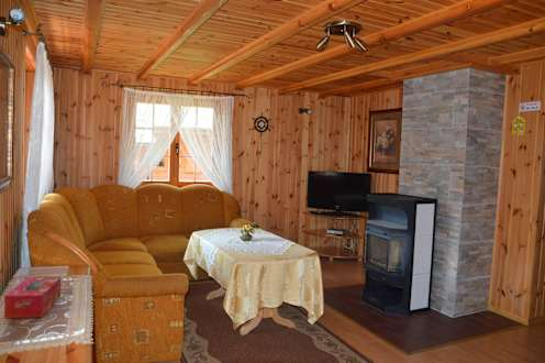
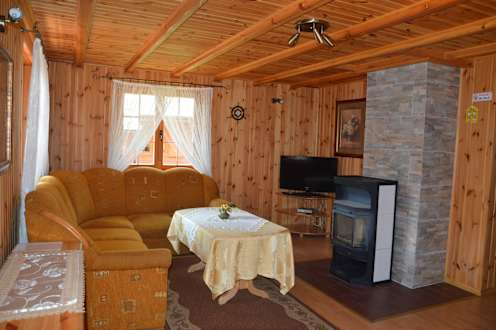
- tissue box [3,276,62,319]
